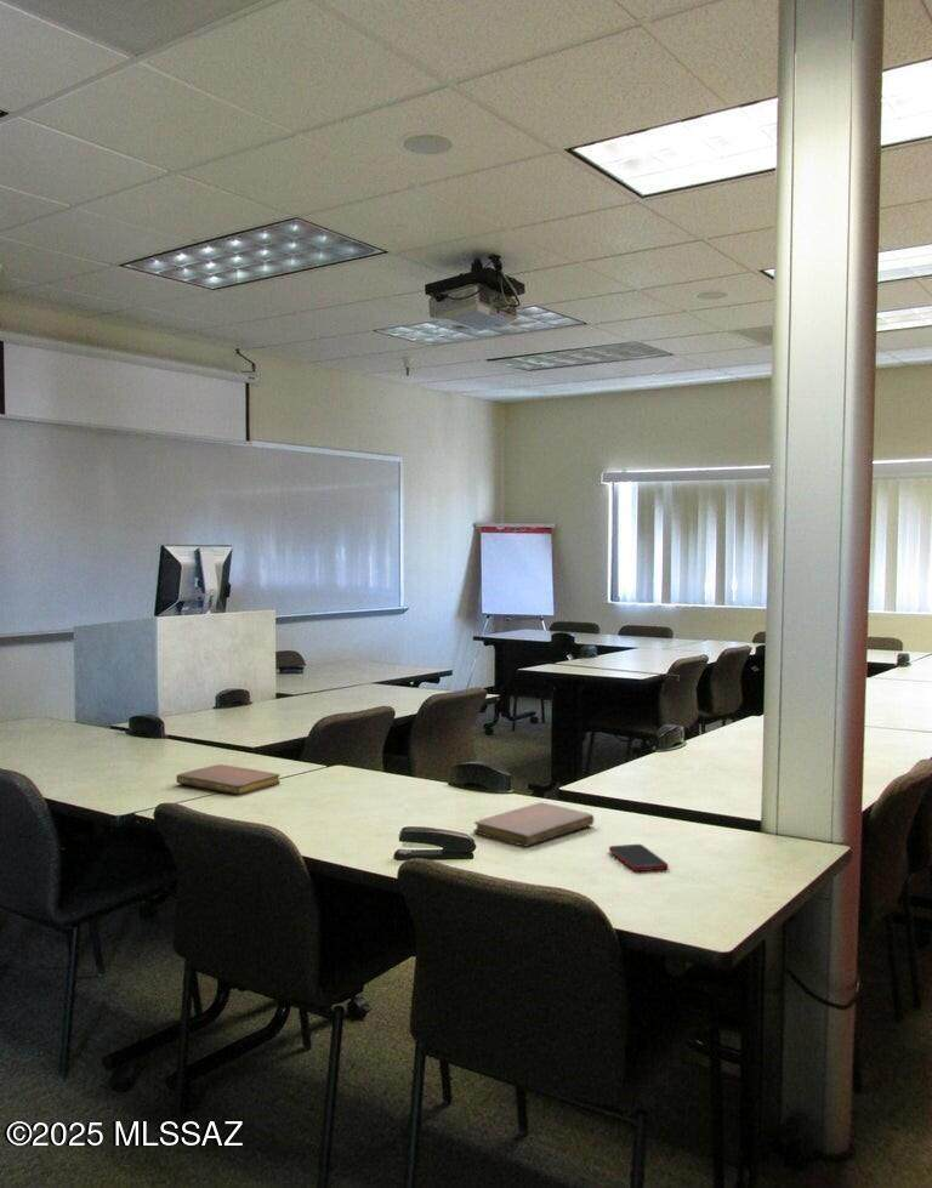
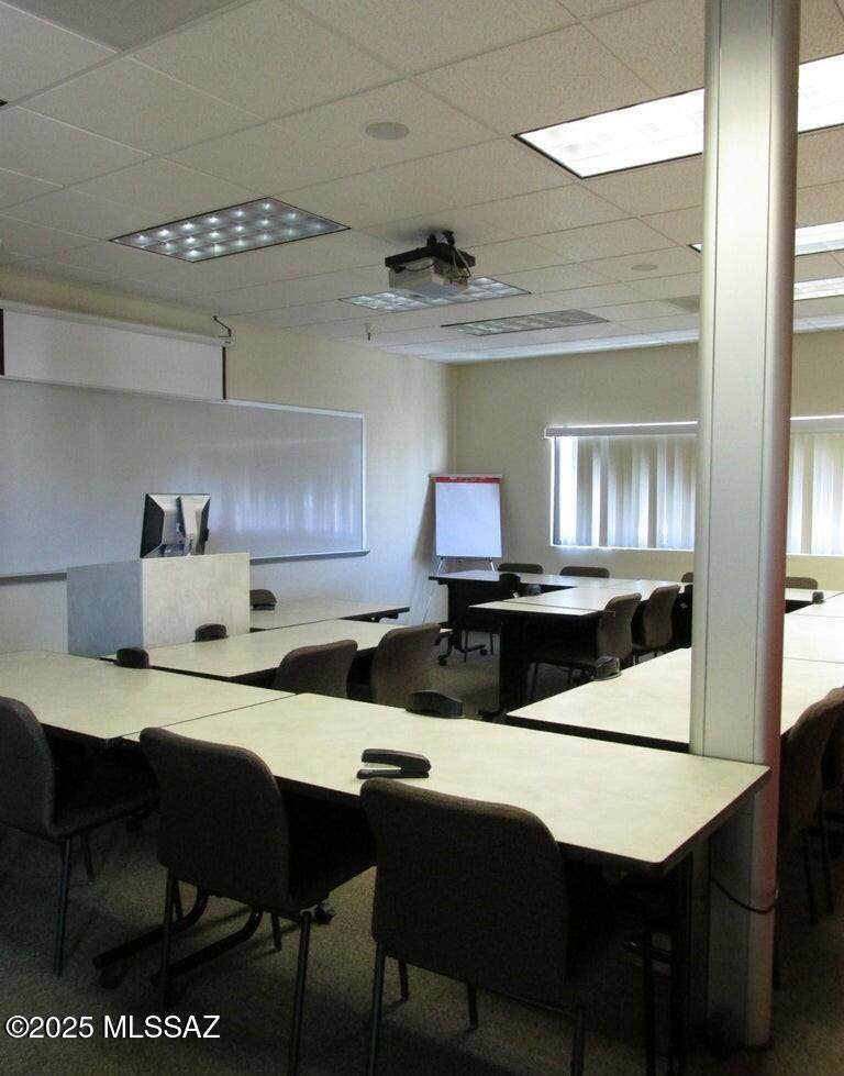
- notebook [472,801,595,848]
- cell phone [608,843,670,872]
- notebook [176,763,282,796]
